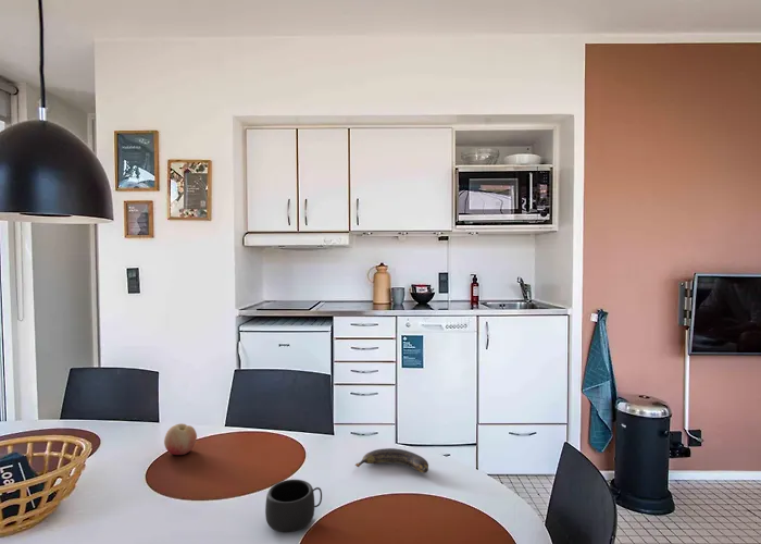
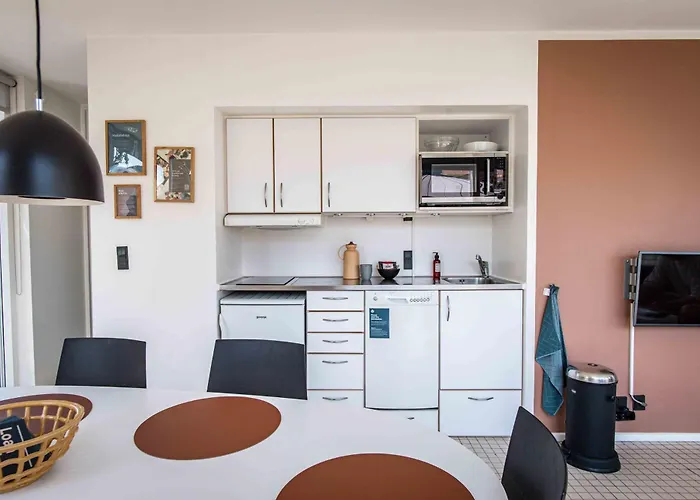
- fruit [163,422,198,456]
- mug [264,479,323,533]
- banana [354,447,429,474]
